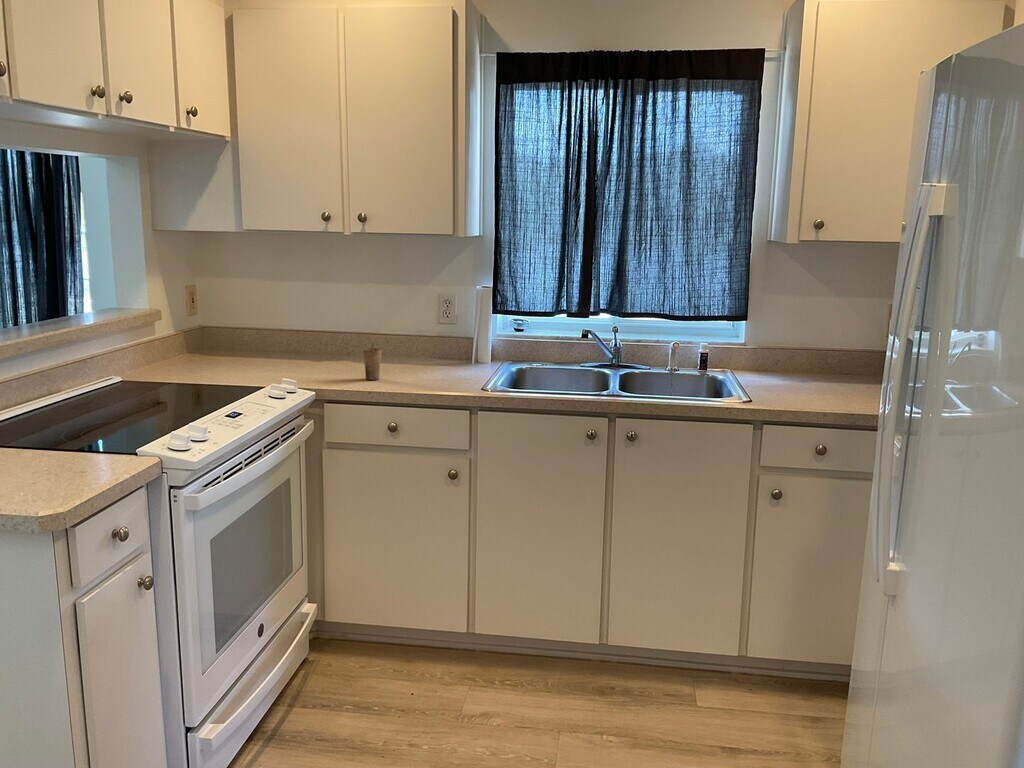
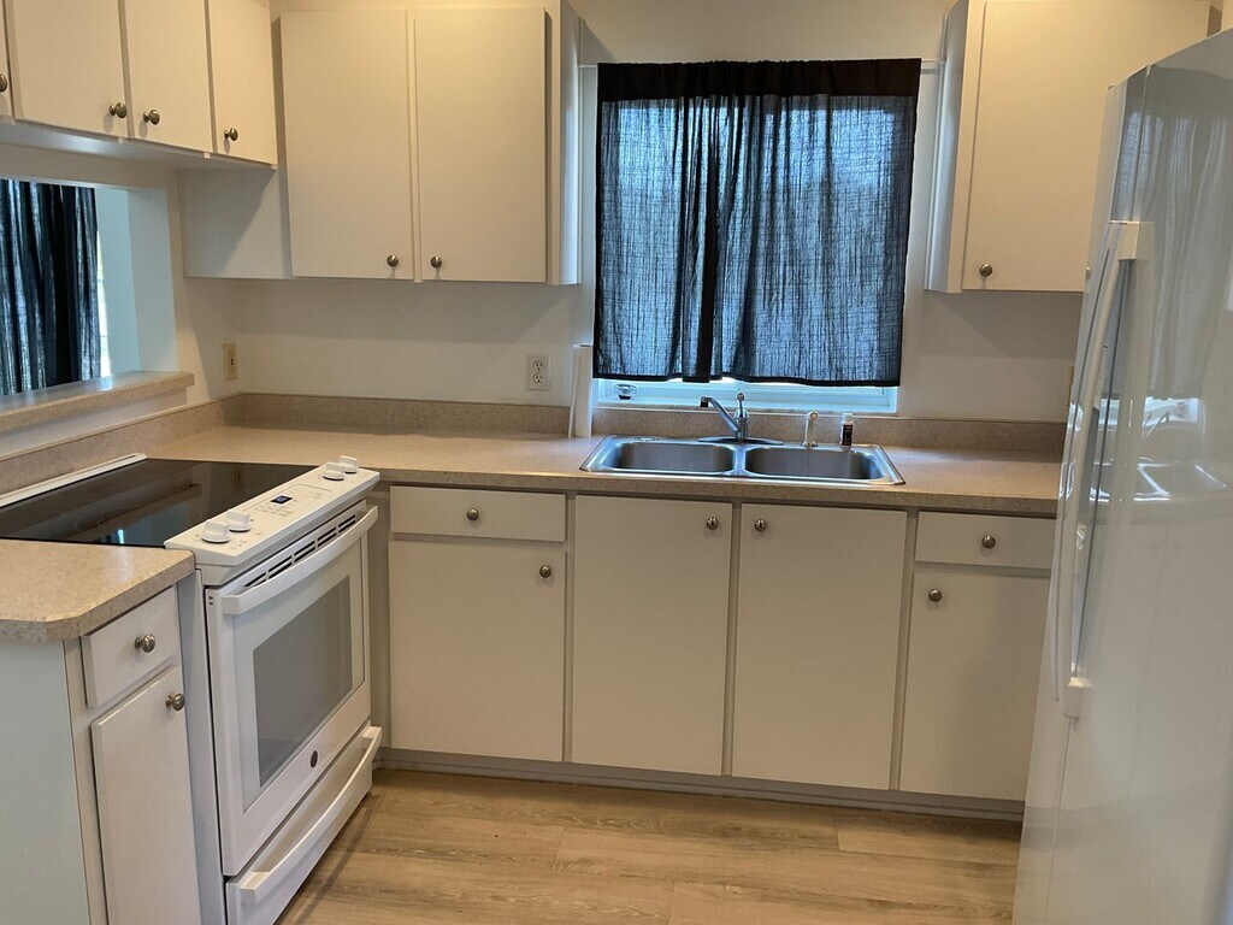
- cup [362,342,383,381]
